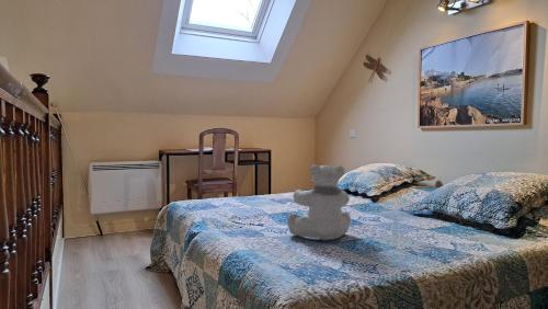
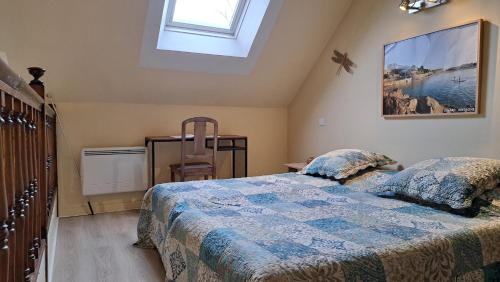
- teddy bear [286,163,352,241]
